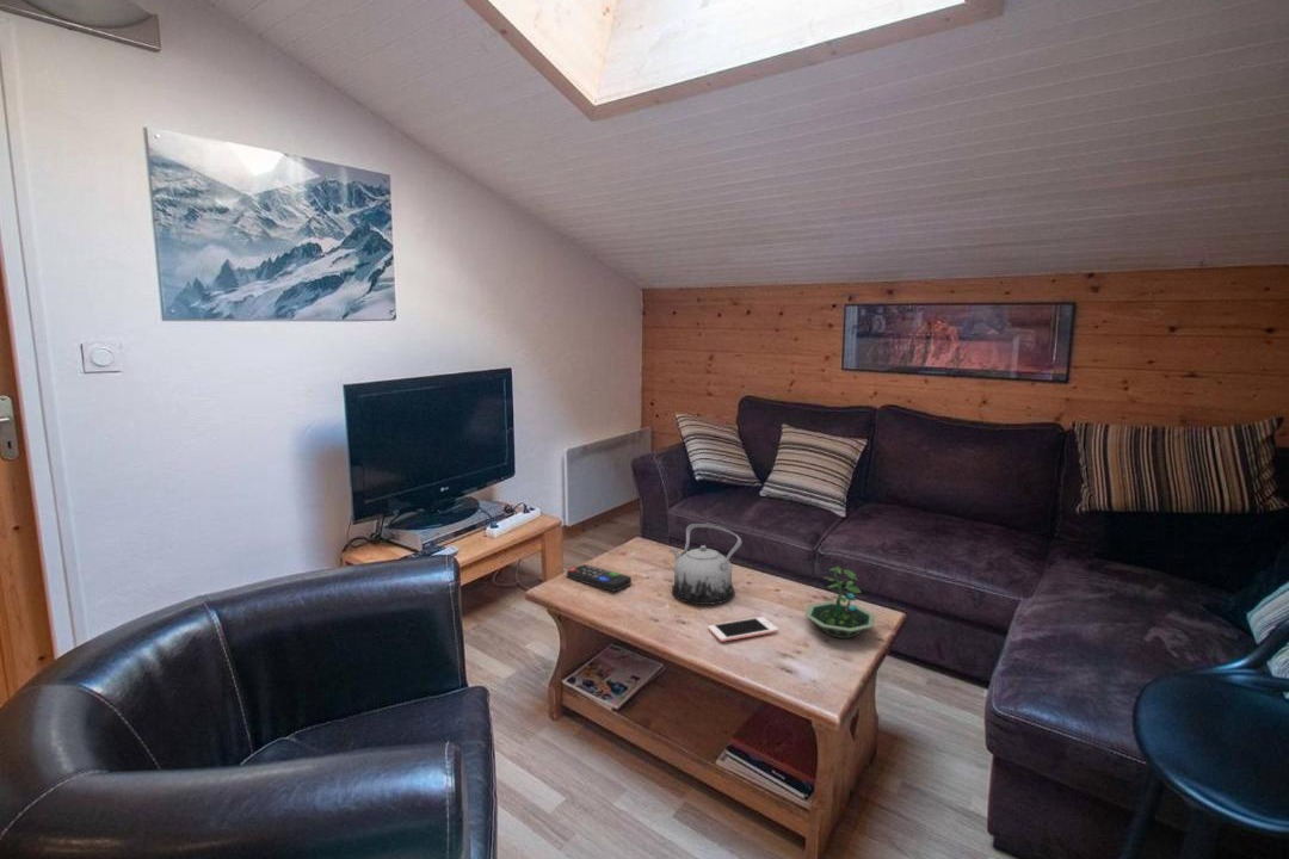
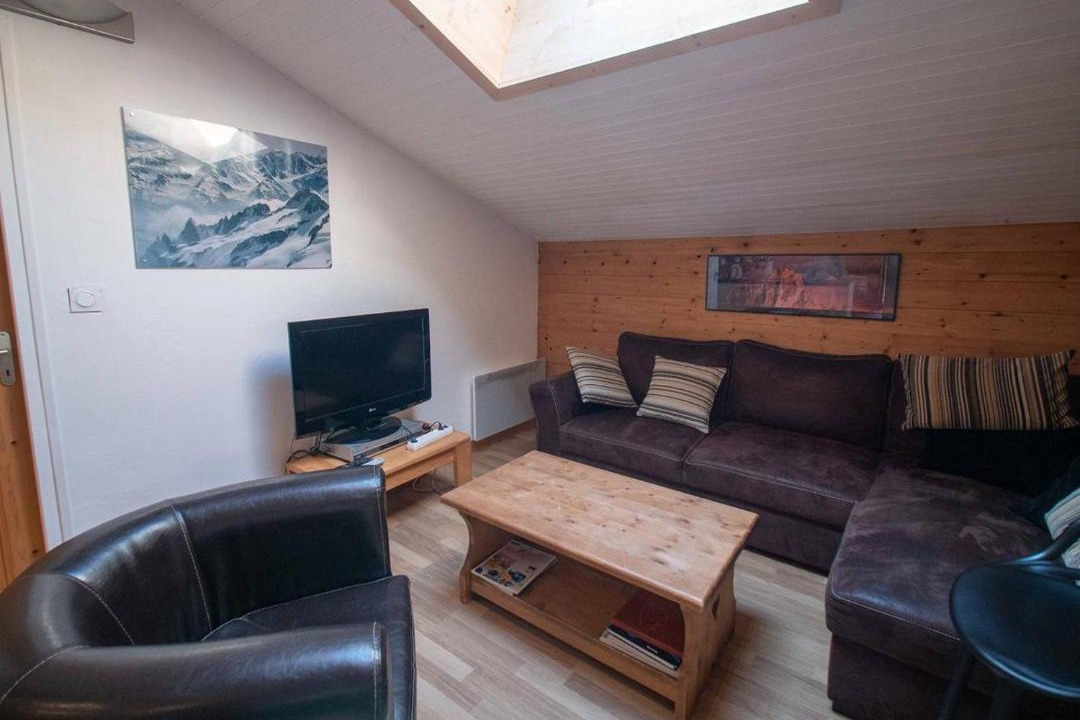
- terrarium [803,566,876,639]
- teapot [668,523,744,606]
- cell phone [707,616,779,643]
- remote control [566,563,633,593]
